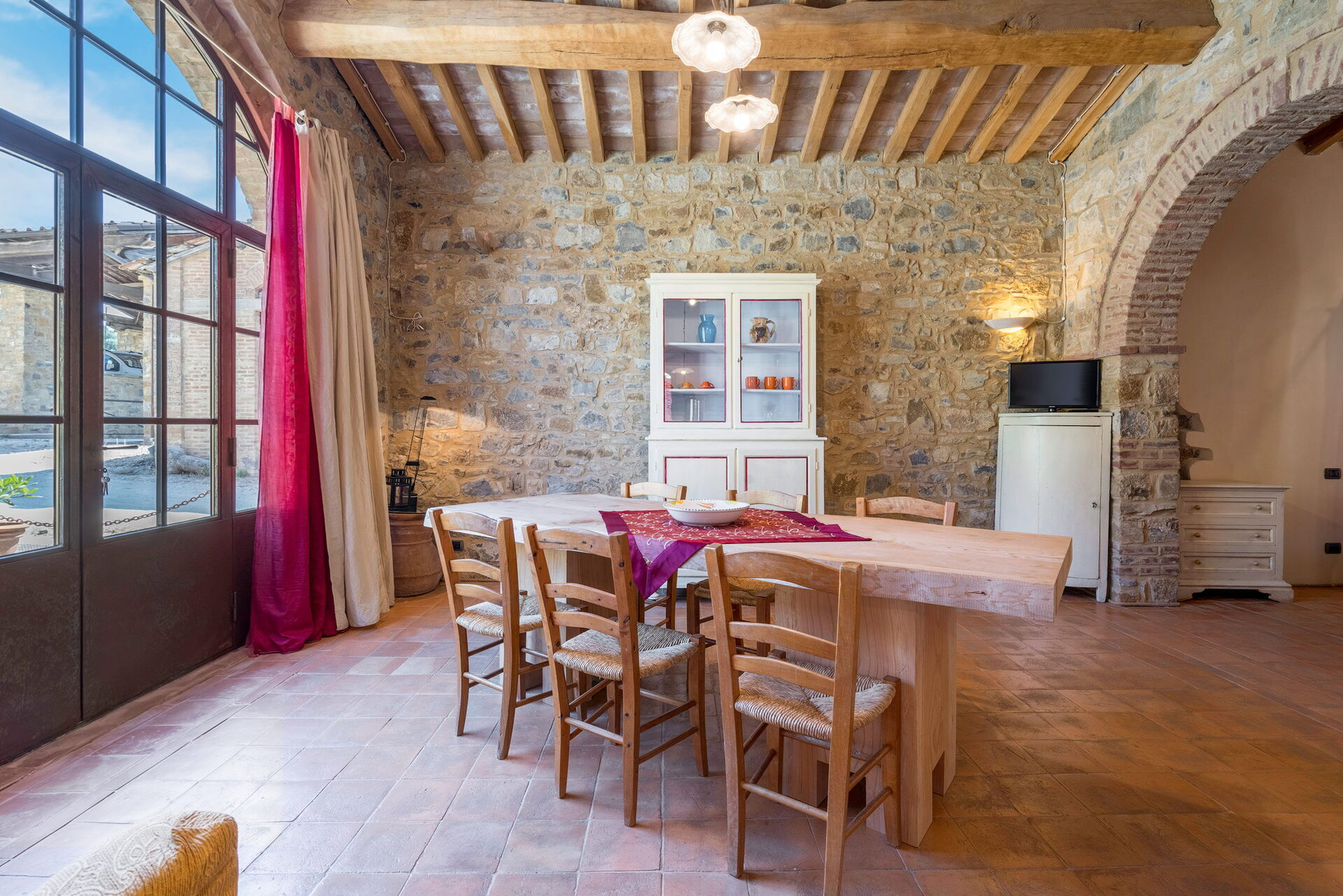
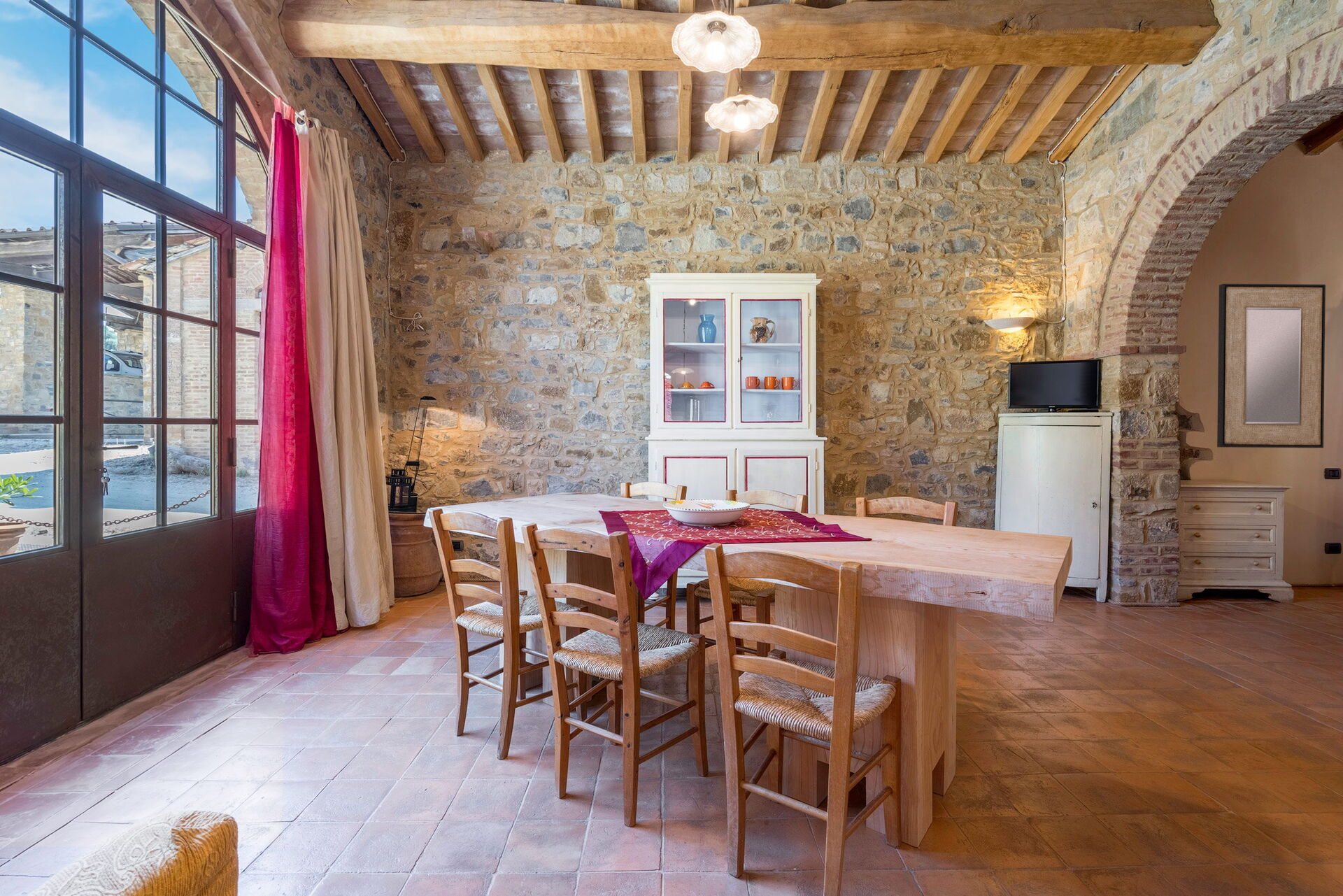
+ home mirror [1216,283,1326,448]
